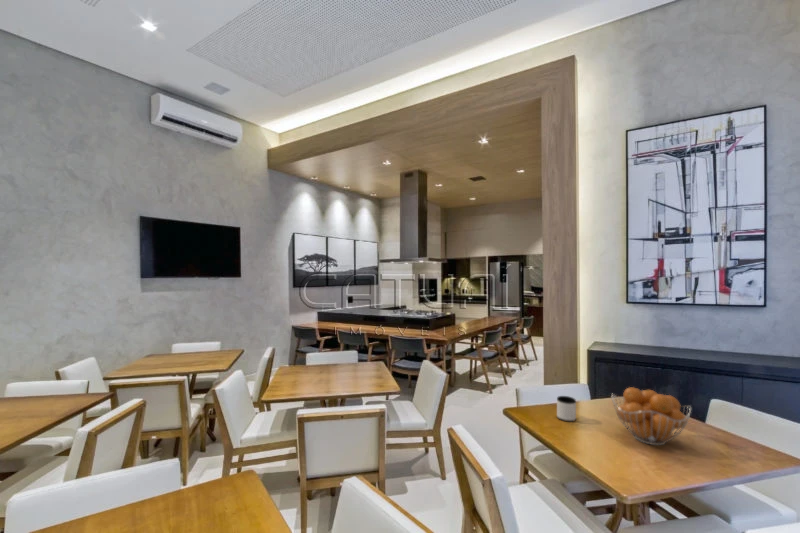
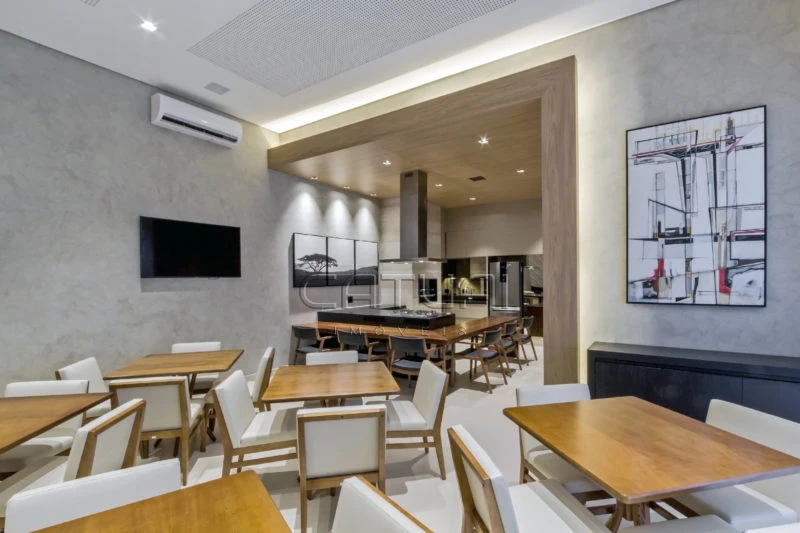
- mug [556,395,577,423]
- fruit basket [610,386,692,446]
